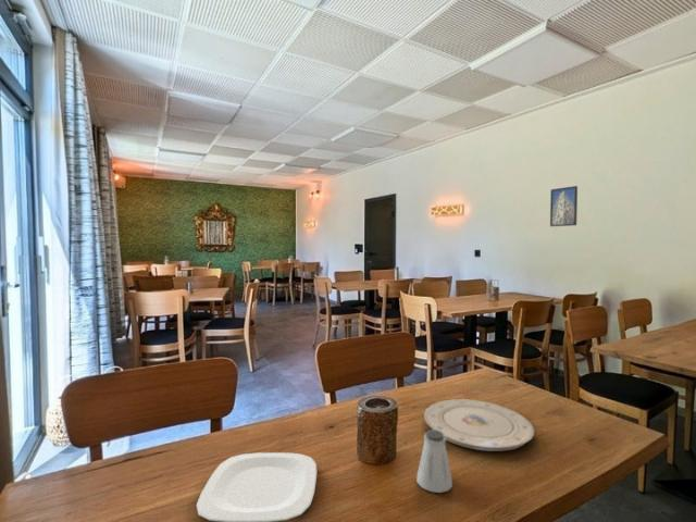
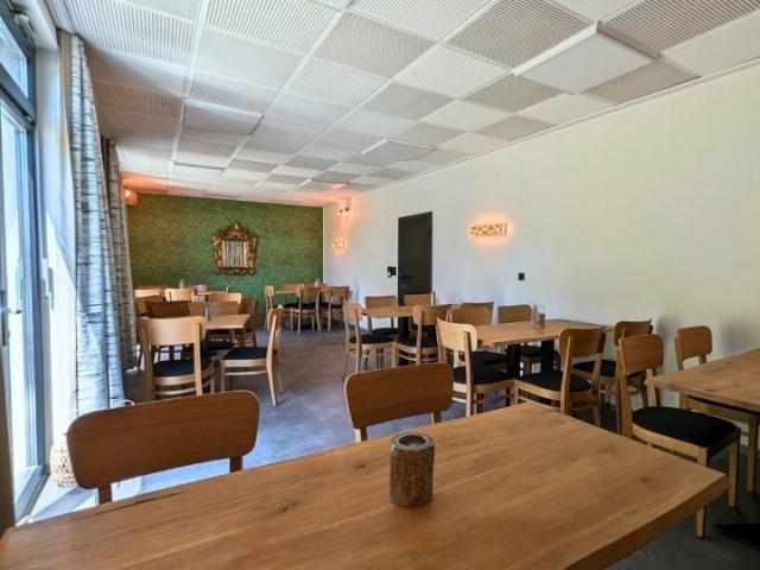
- plate [196,451,318,522]
- plate [423,398,536,452]
- saltshaker [415,428,453,494]
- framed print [549,185,579,227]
